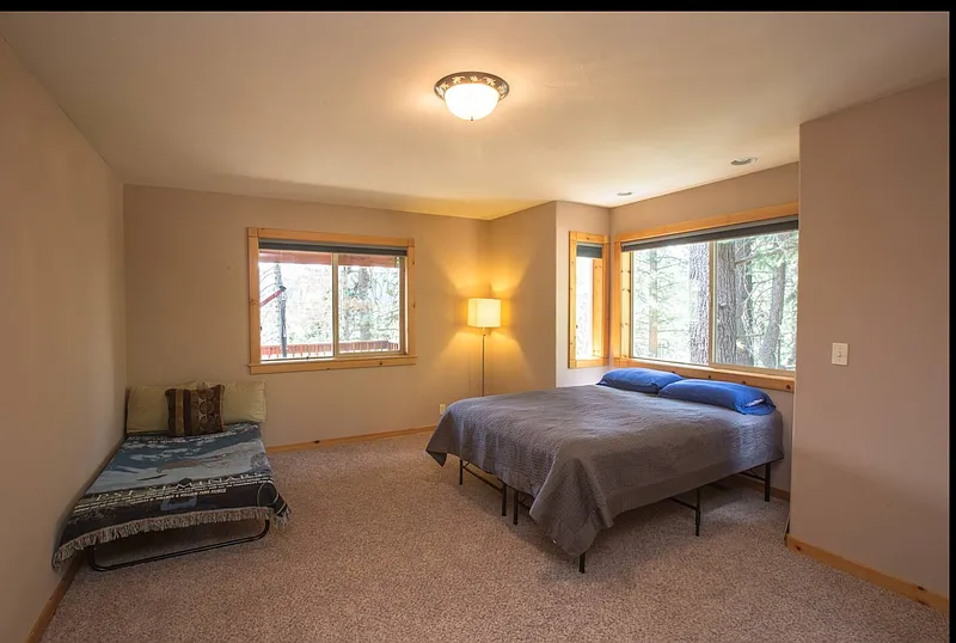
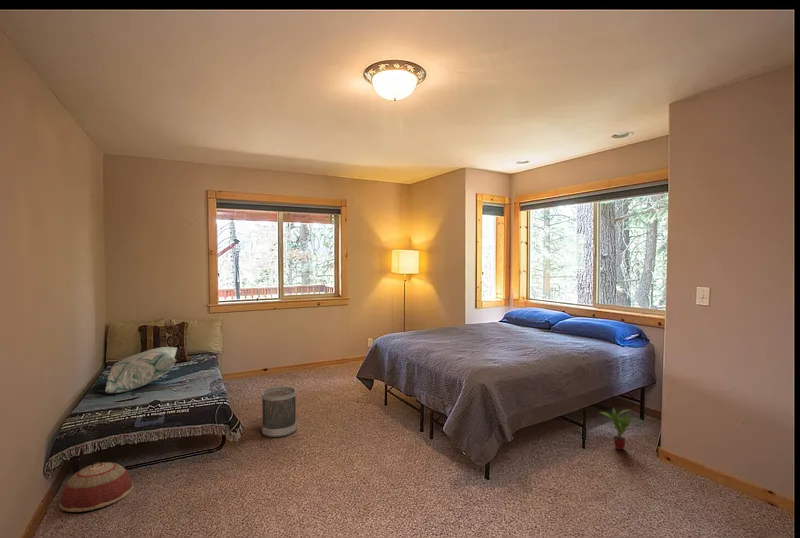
+ basket [58,461,134,513]
+ wastebasket [261,386,297,438]
+ decorative pillow [104,346,178,394]
+ potted plant [598,406,642,451]
